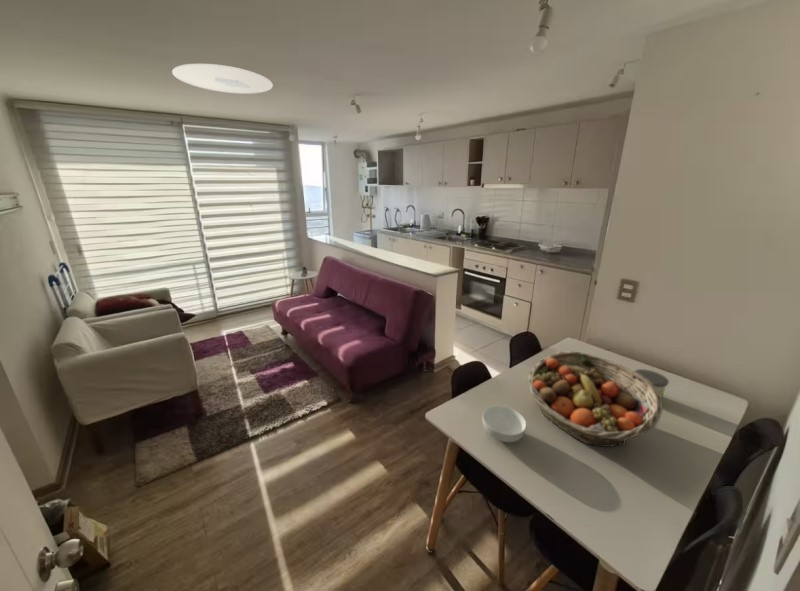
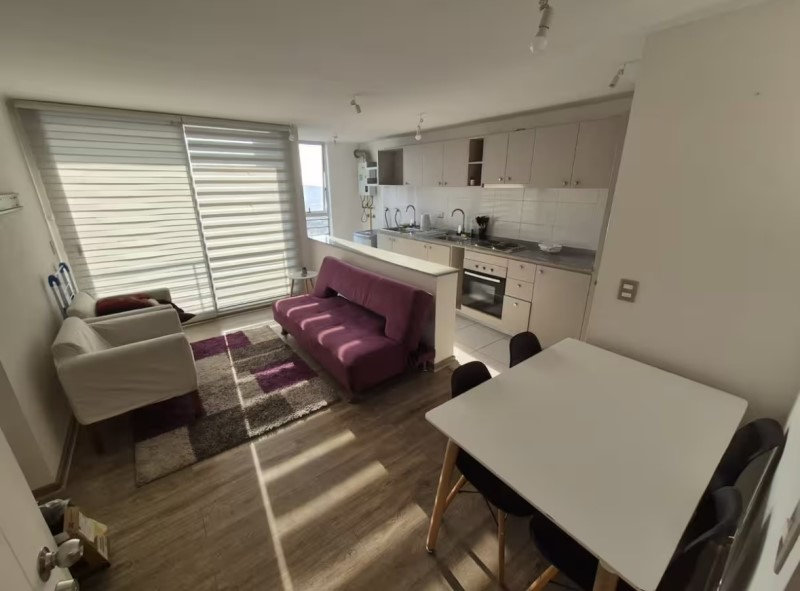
- candle [634,368,670,401]
- ceiling light [171,63,274,95]
- fruit basket [527,350,664,448]
- cereal bowl [481,405,527,443]
